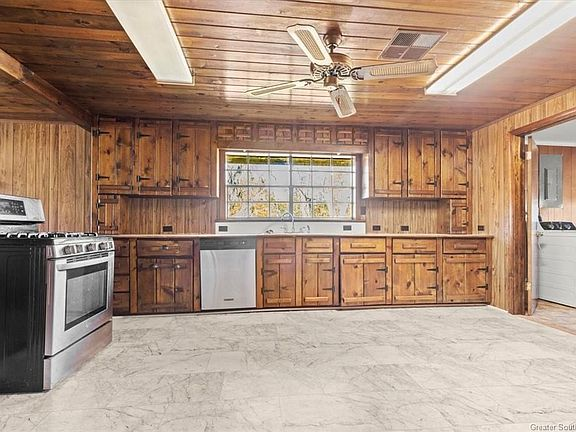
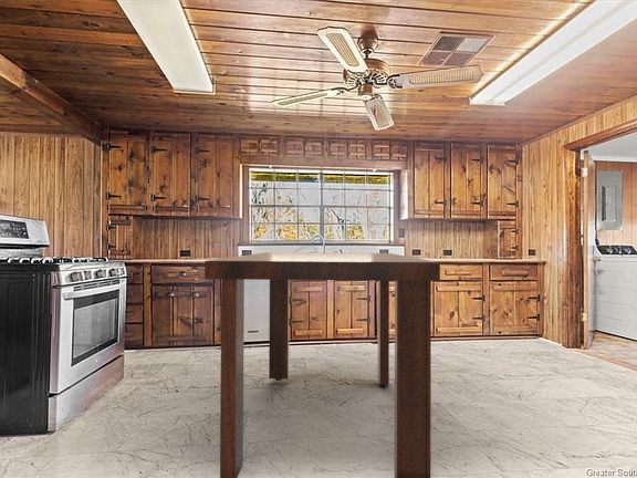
+ dining table [203,251,441,478]
